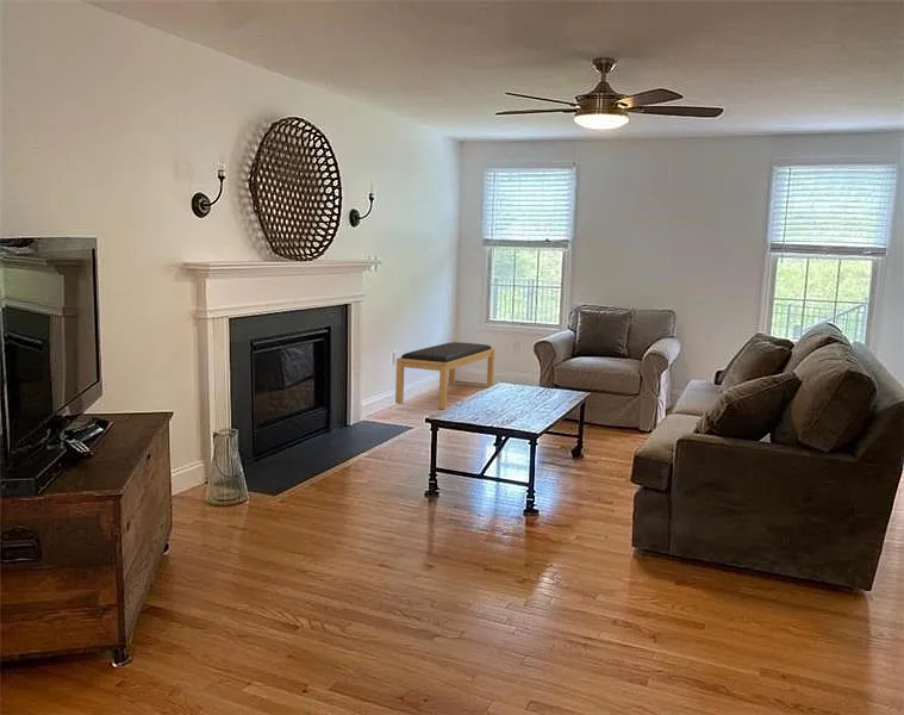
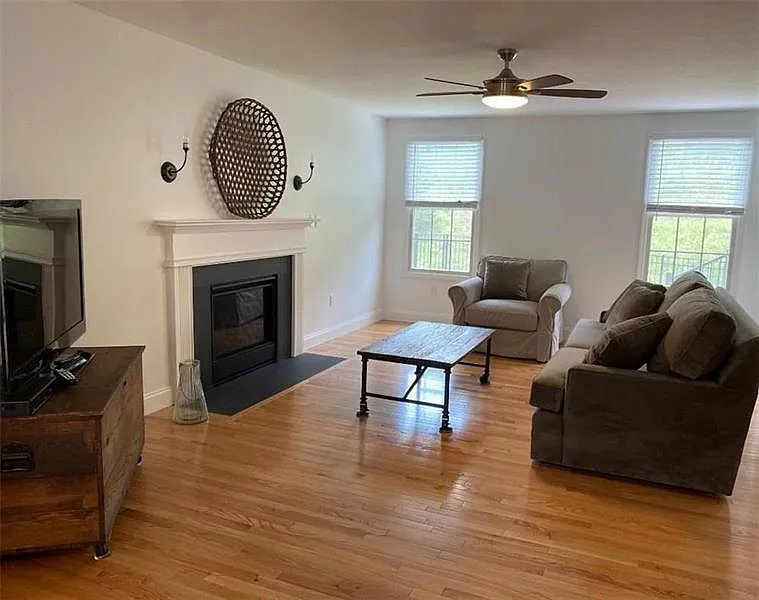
- bench [394,341,497,410]
